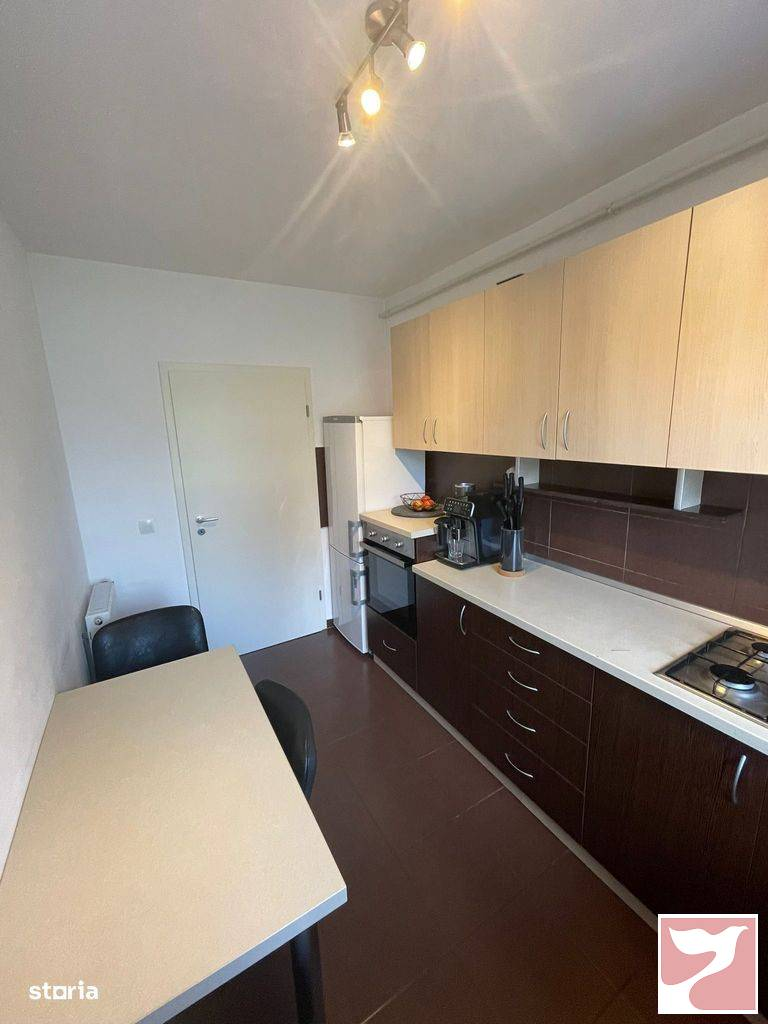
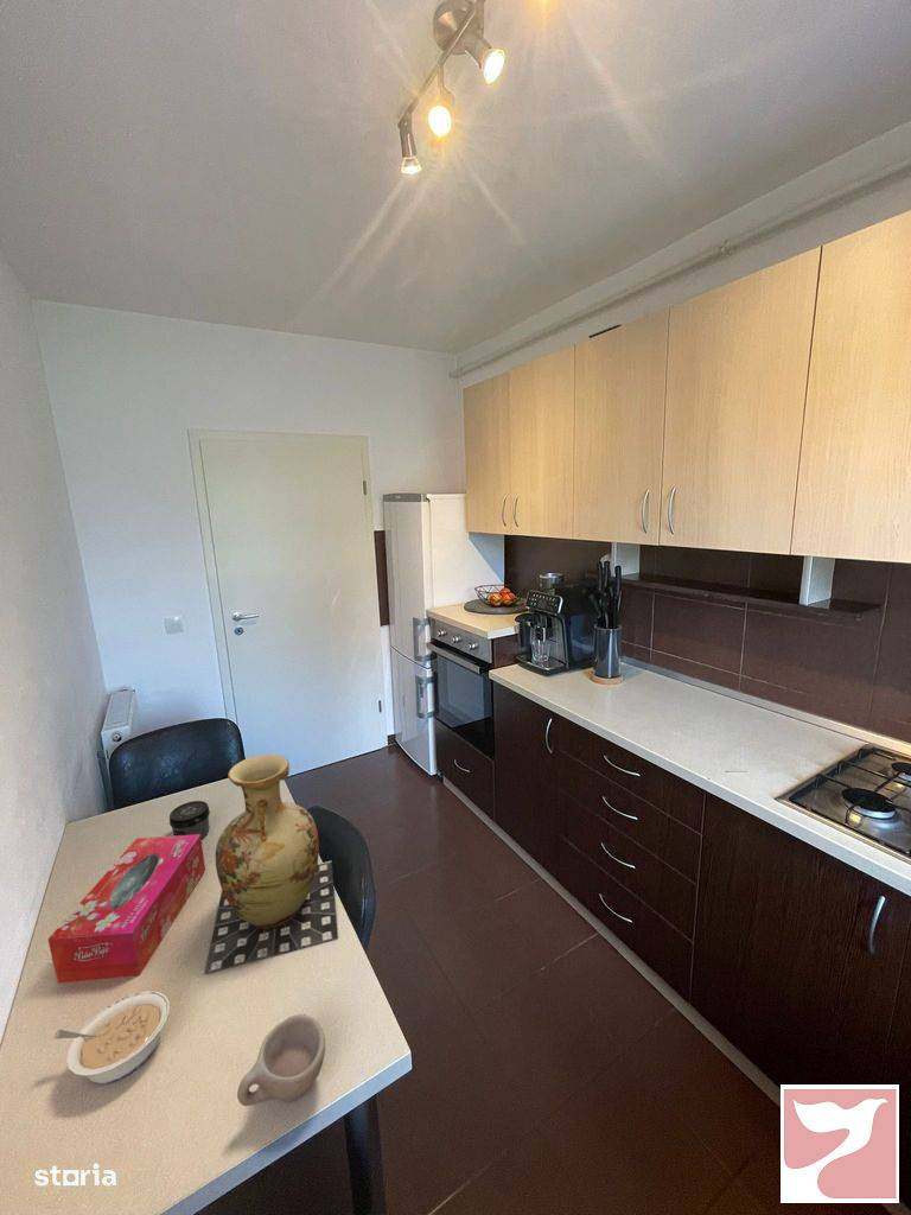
+ vase [203,753,339,974]
+ cup [236,1013,326,1107]
+ legume [53,990,171,1086]
+ tissue box [46,834,206,985]
+ jar [168,800,211,840]
